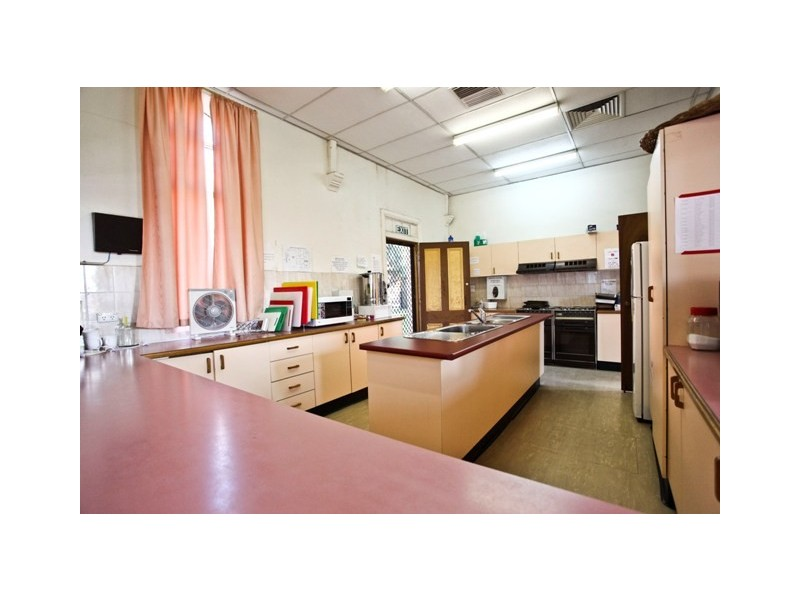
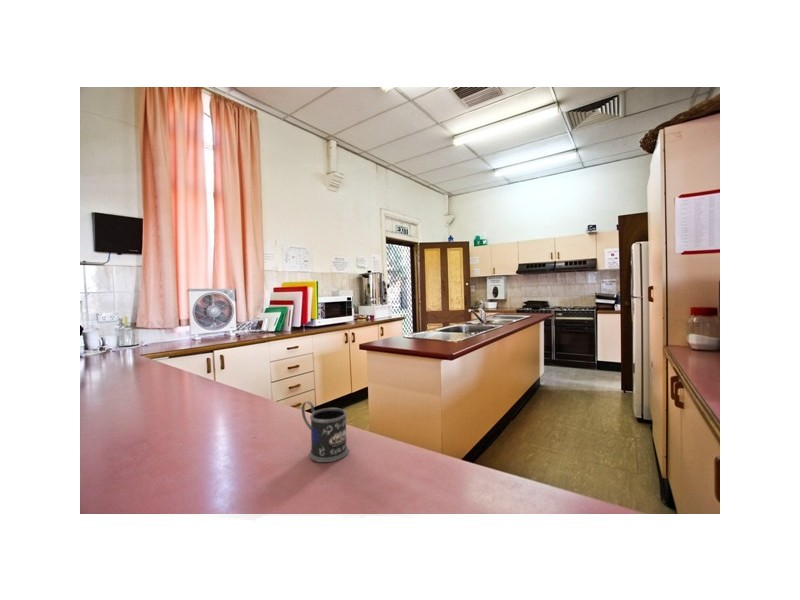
+ mug [301,400,350,463]
